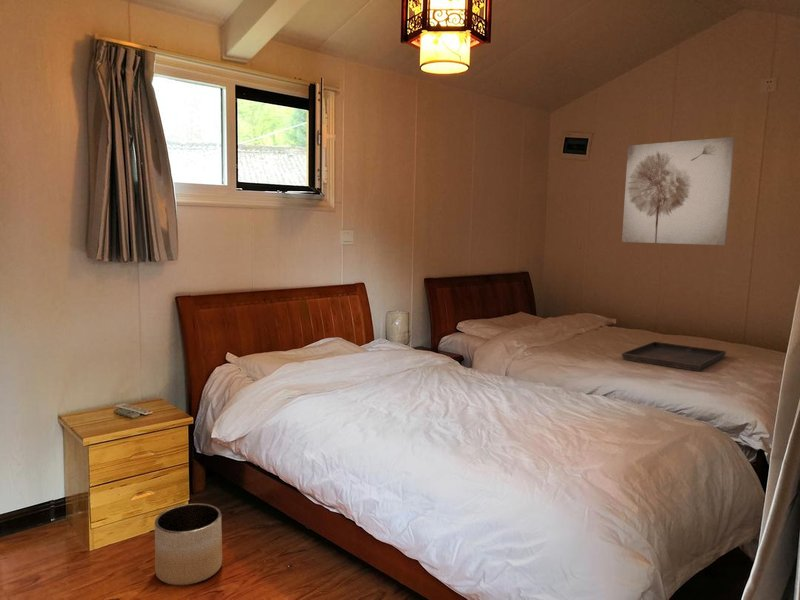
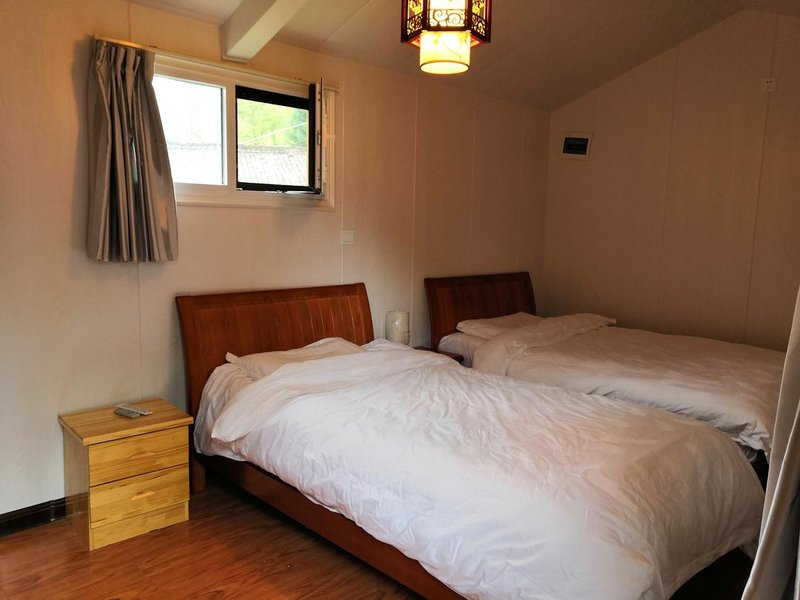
- wall art [621,136,735,246]
- planter [154,502,223,586]
- serving tray [621,341,727,372]
